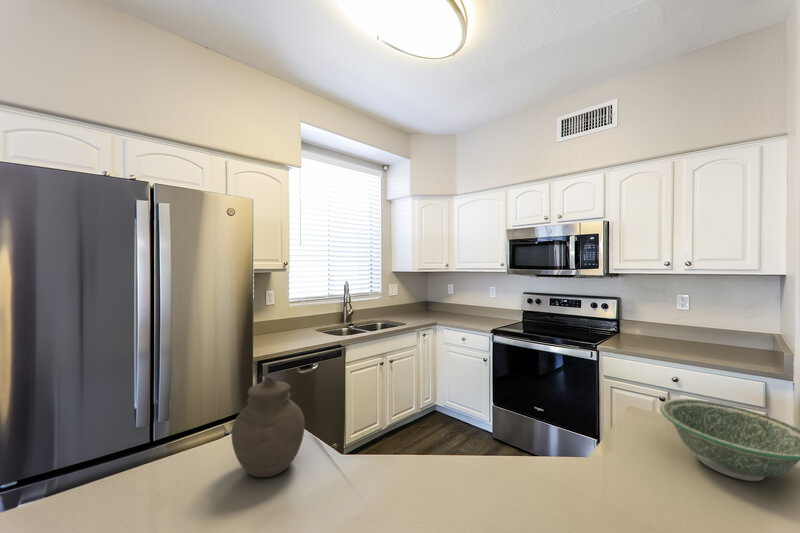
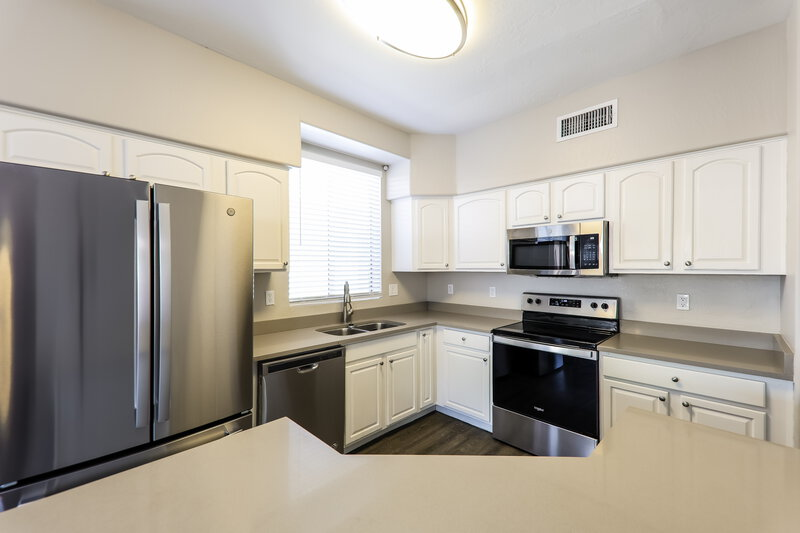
- bowl [659,398,800,482]
- jar [231,375,306,478]
